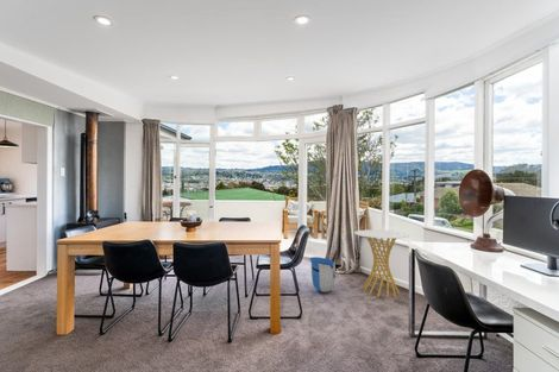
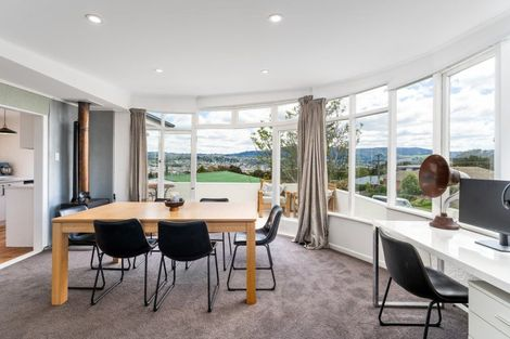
- side table [353,228,410,298]
- sun visor [309,256,337,294]
